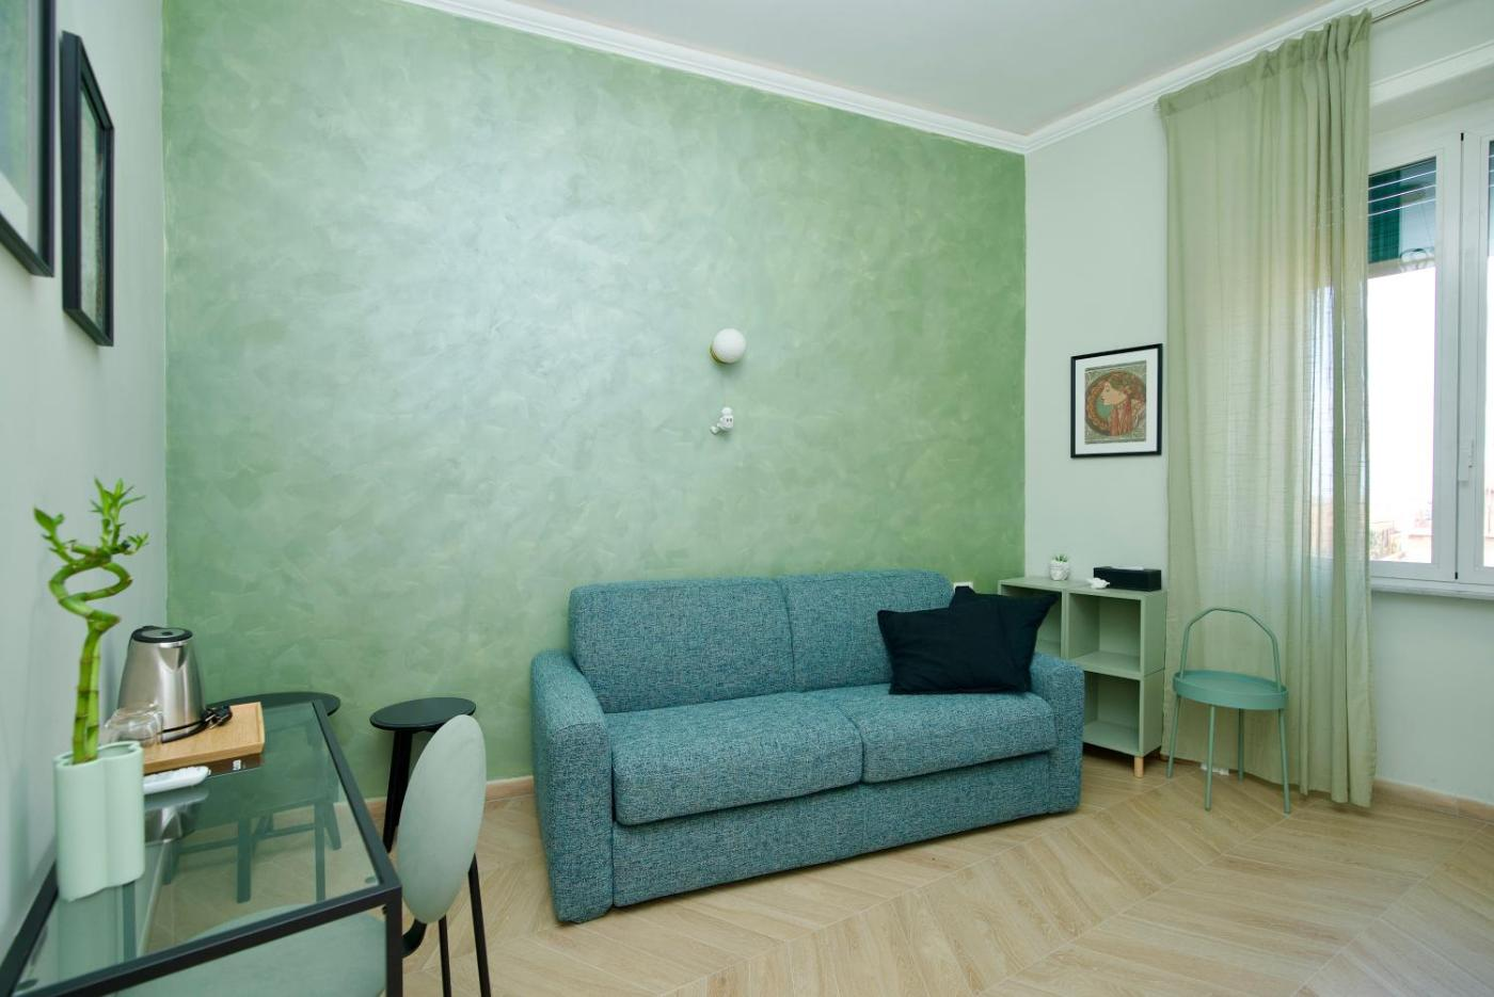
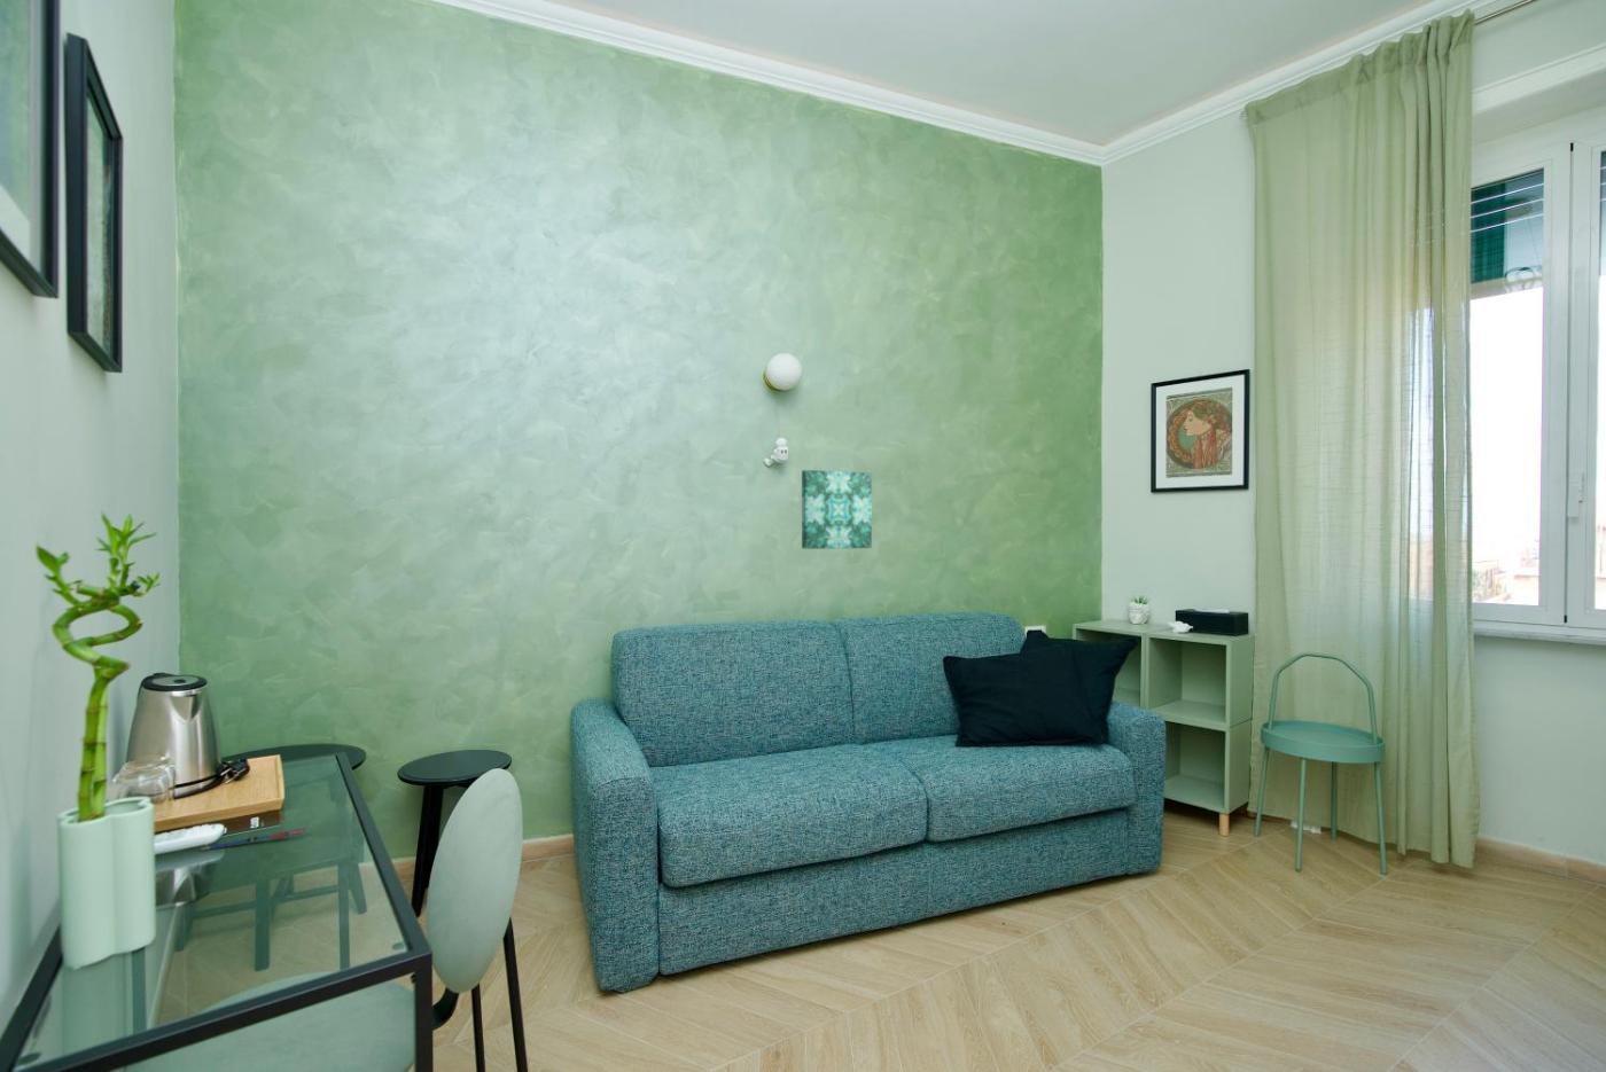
+ pen [200,827,308,852]
+ wall art [801,469,872,550]
